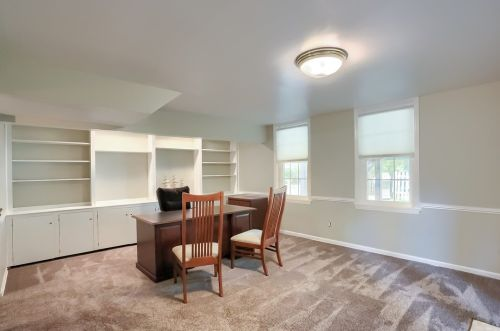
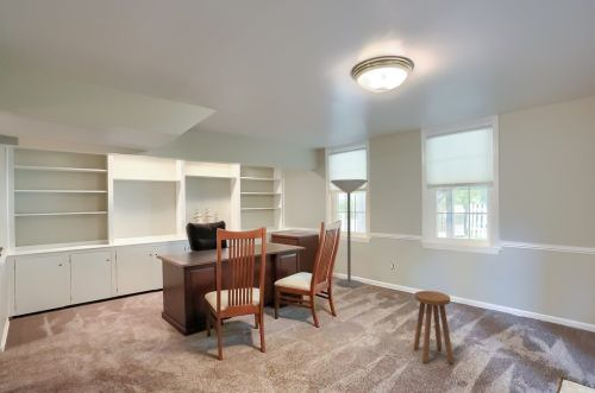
+ floor lamp [330,178,369,289]
+ stool [413,290,455,365]
